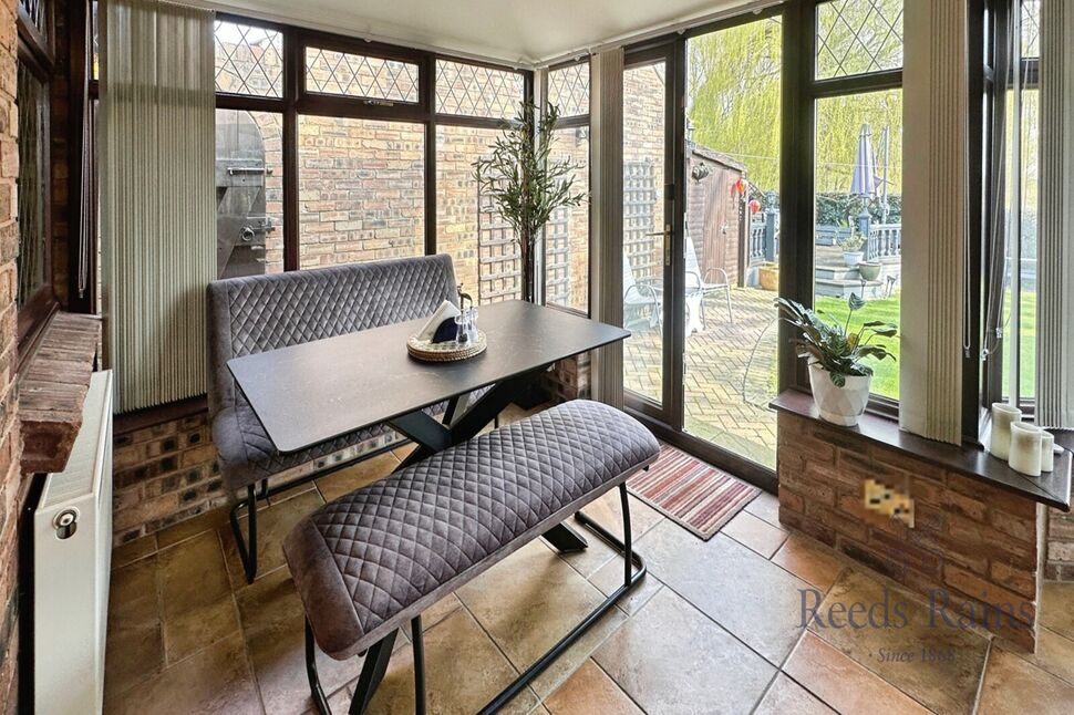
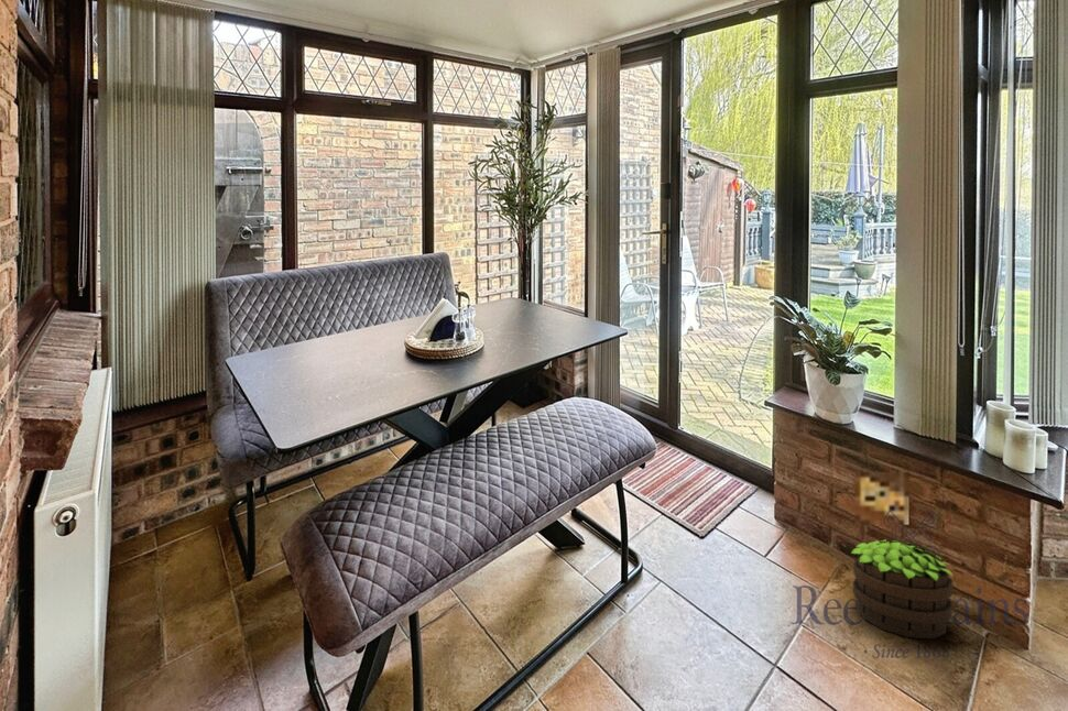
+ potted plant [850,538,955,639]
